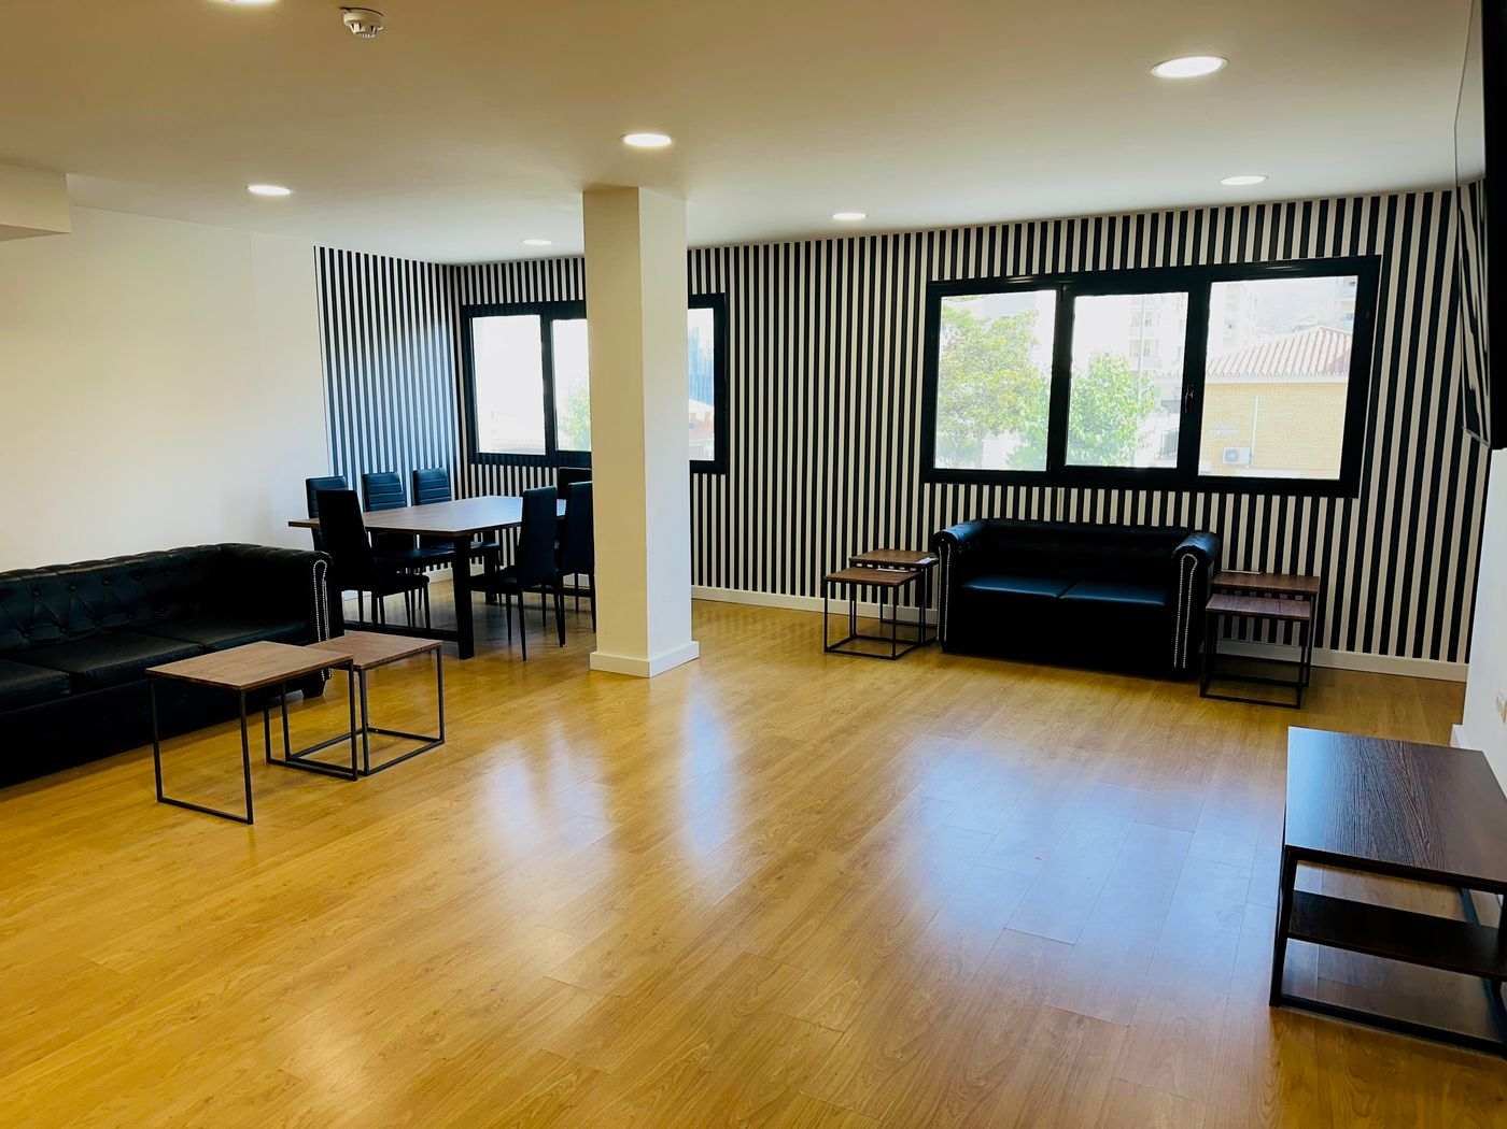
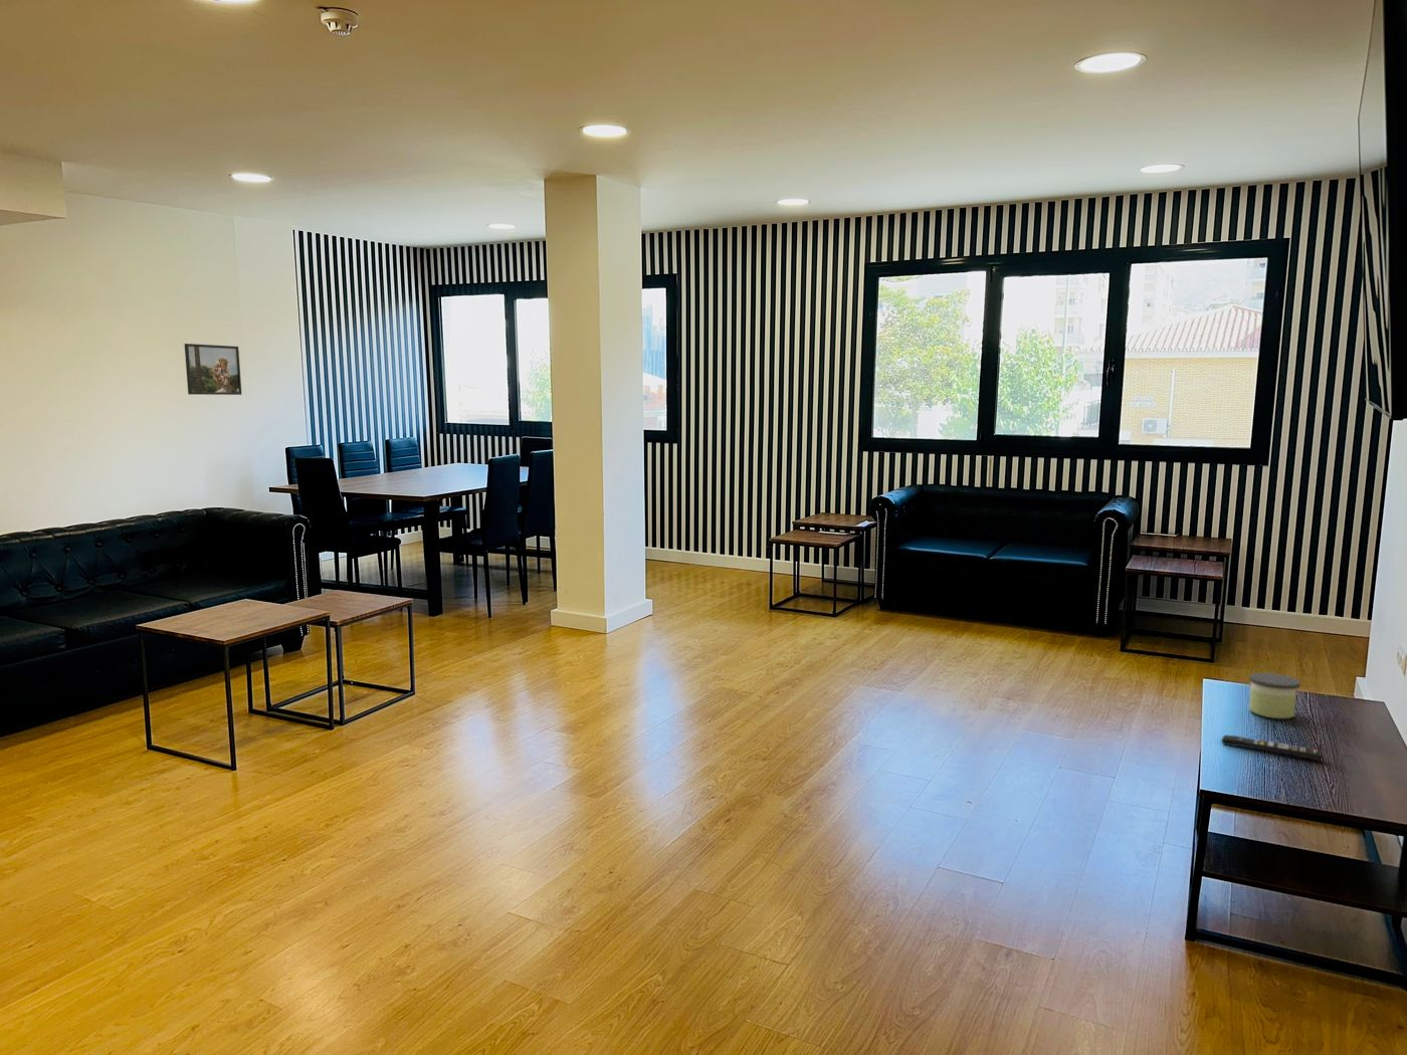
+ candle [1249,673,1302,719]
+ remote control [1220,735,1324,761]
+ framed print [184,342,243,396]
